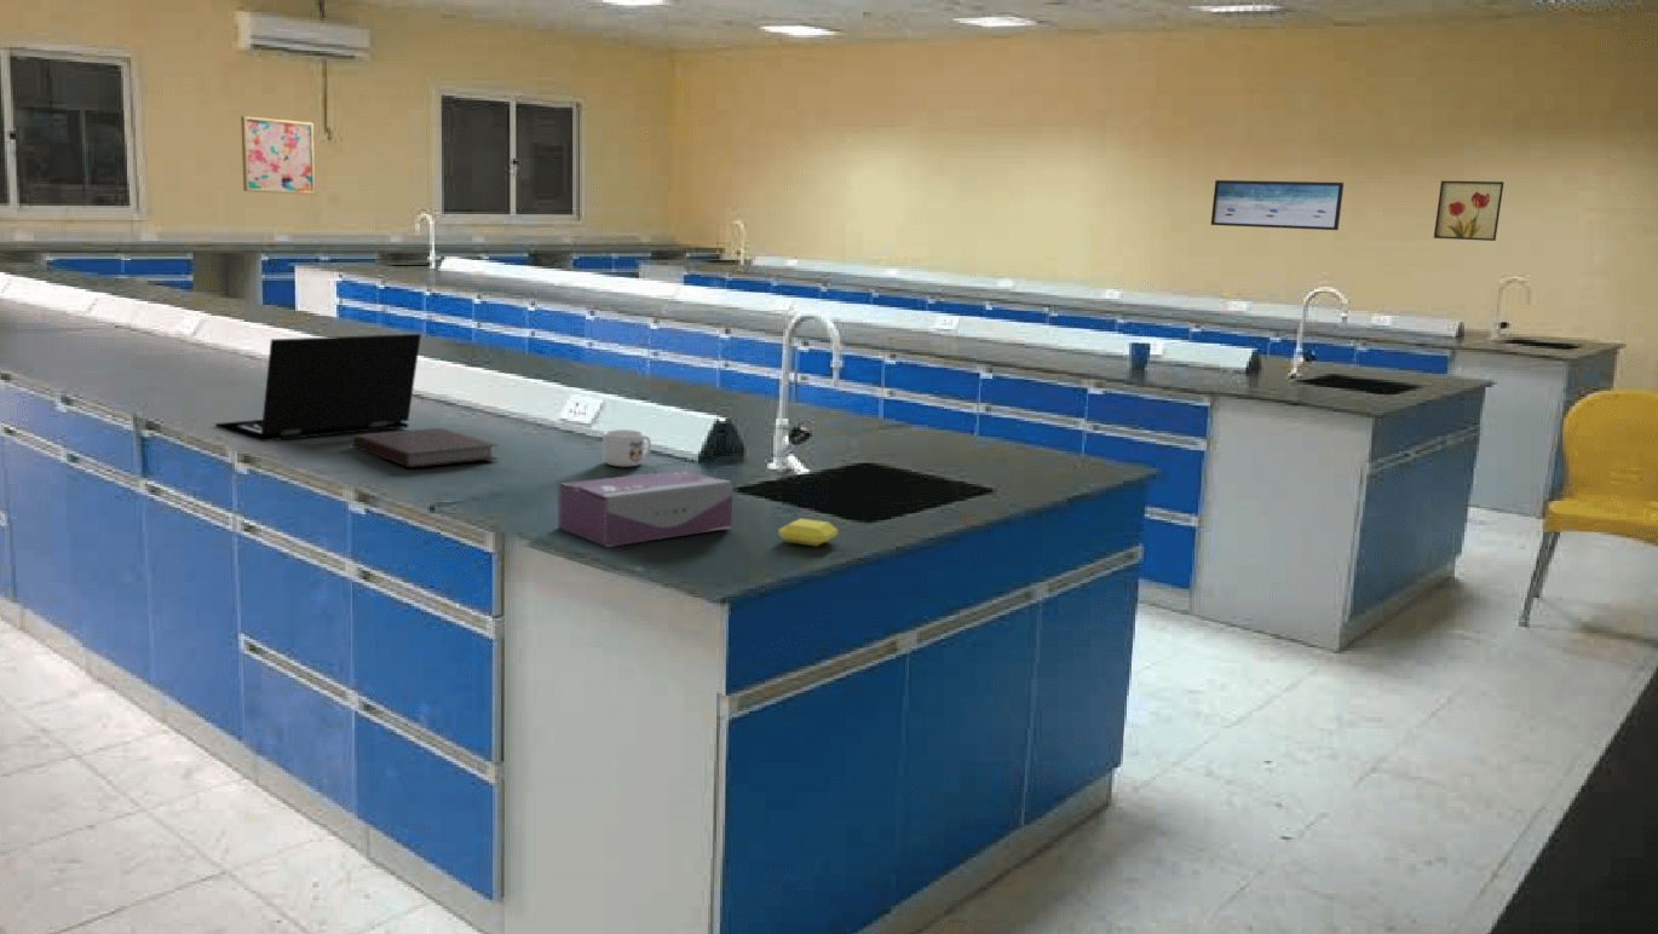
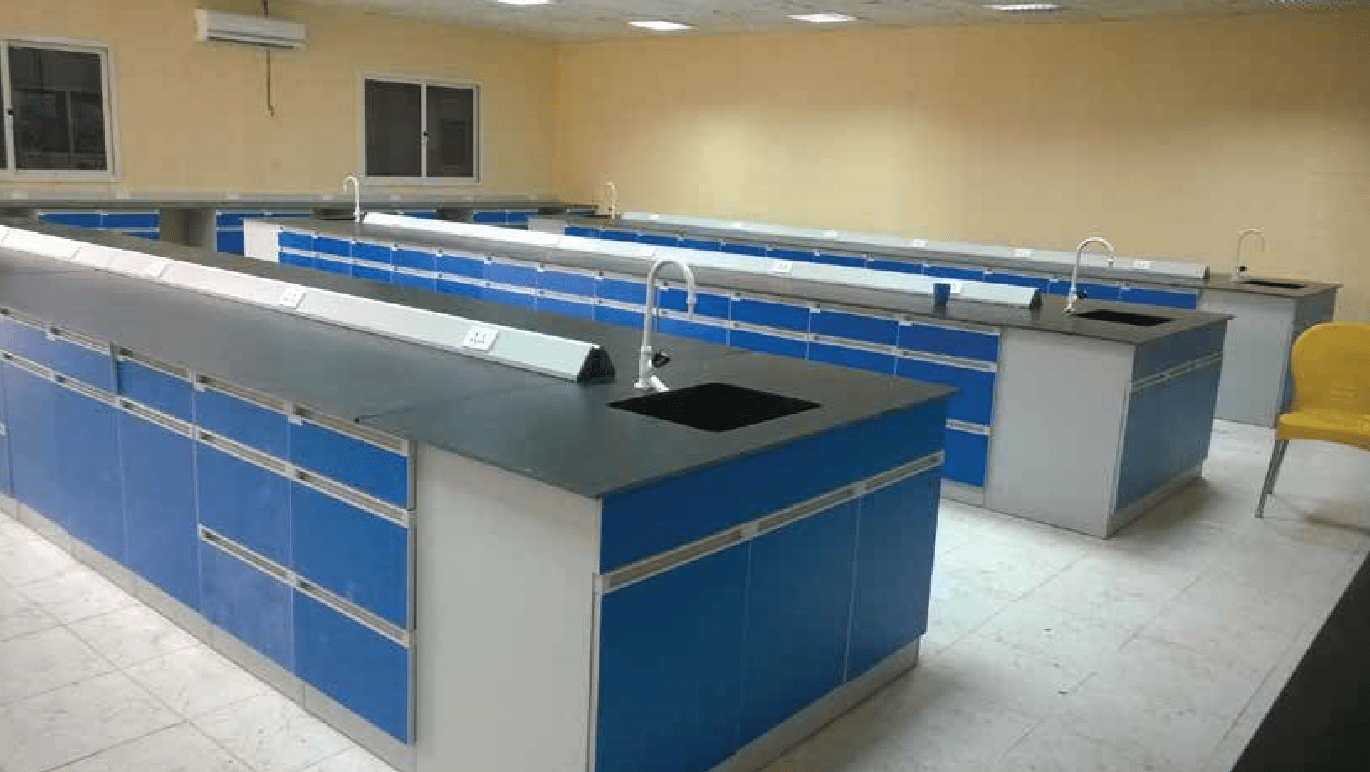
- mug [601,428,652,468]
- notebook [352,427,499,468]
- soap bar [777,517,839,547]
- wall art [1433,180,1504,242]
- laptop [214,333,422,443]
- wall art [1210,179,1345,231]
- tissue box [557,468,733,548]
- wall art [240,115,316,196]
